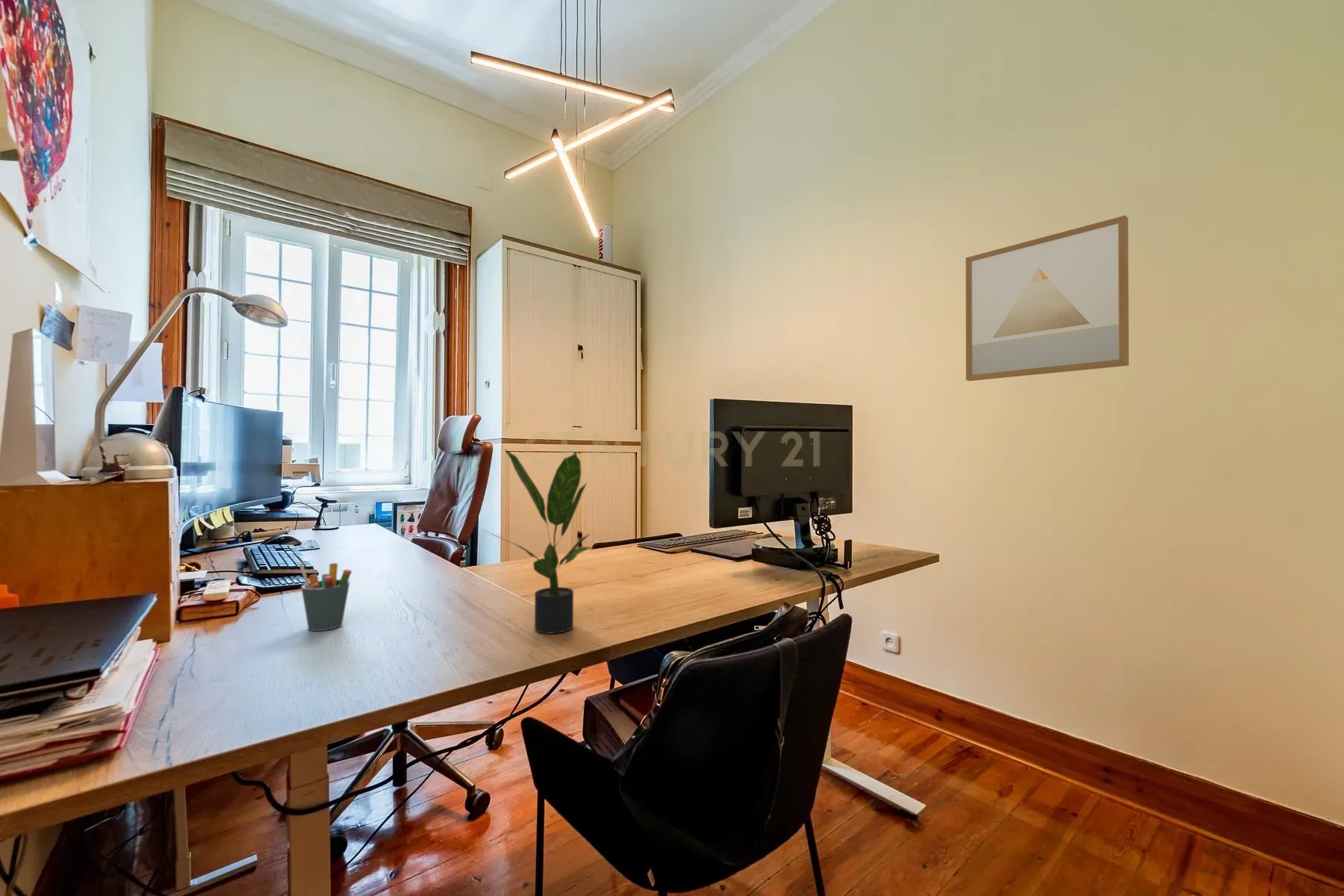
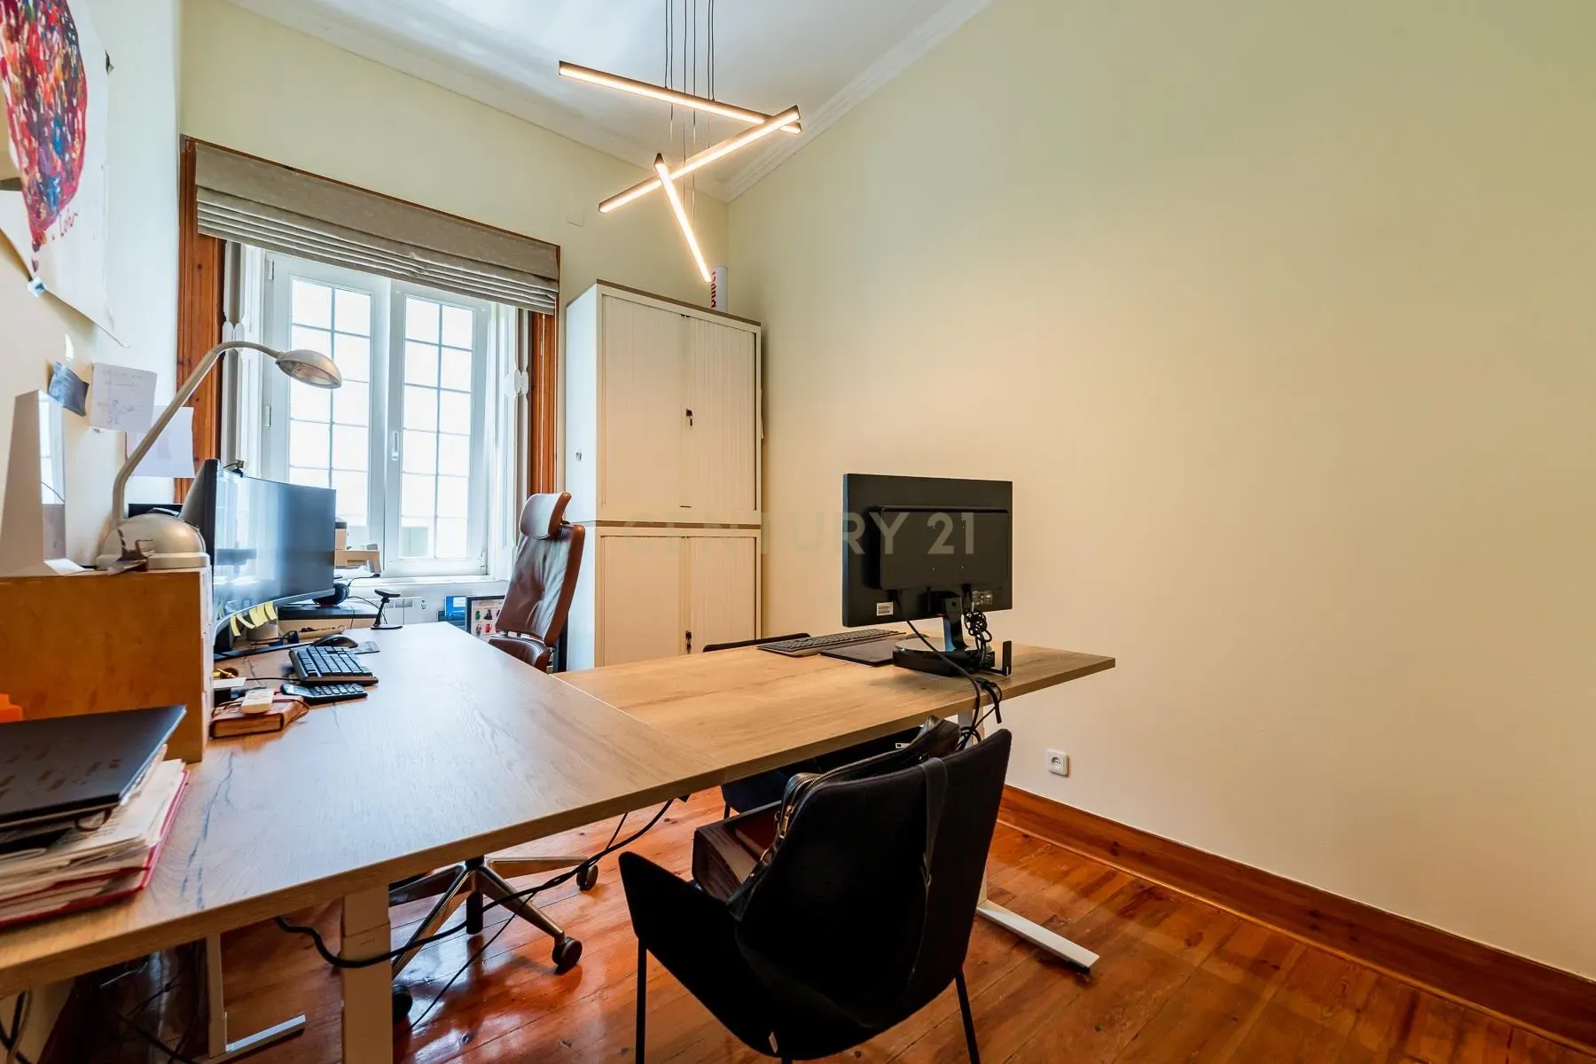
- wall art [965,215,1130,382]
- pen holder [299,561,352,632]
- potted plant [482,448,595,635]
